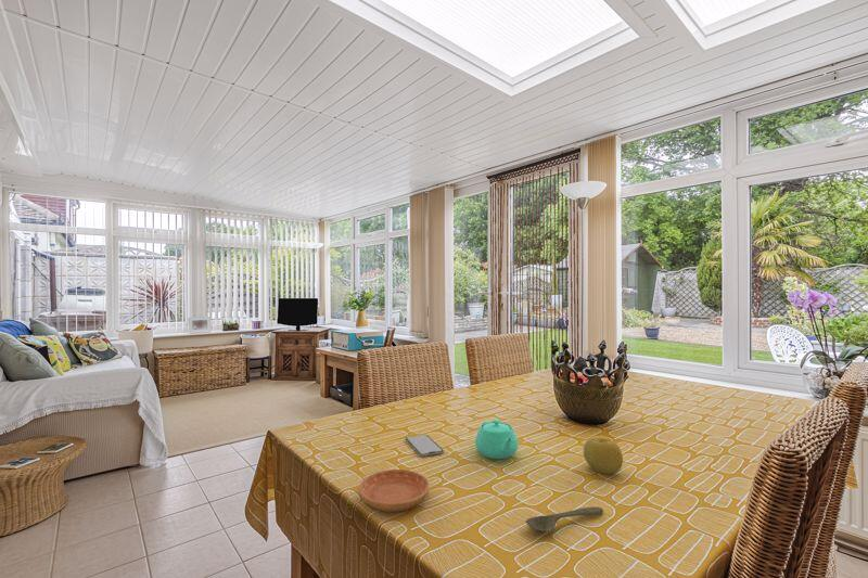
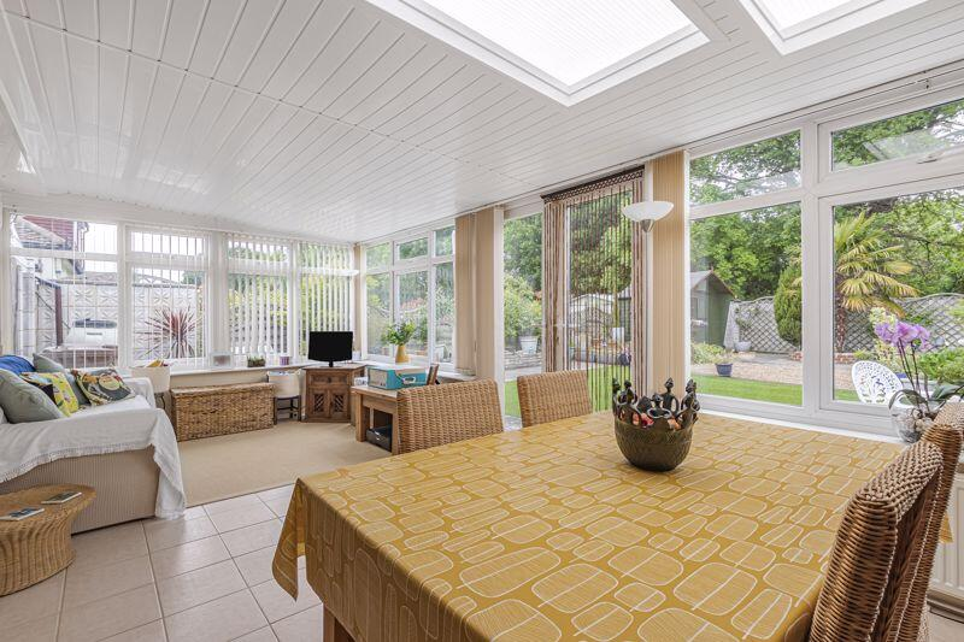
- spoon [524,505,604,532]
- fruit [583,436,624,475]
- teapot [474,419,520,460]
- smartphone [405,434,445,458]
- saucer [358,468,431,513]
